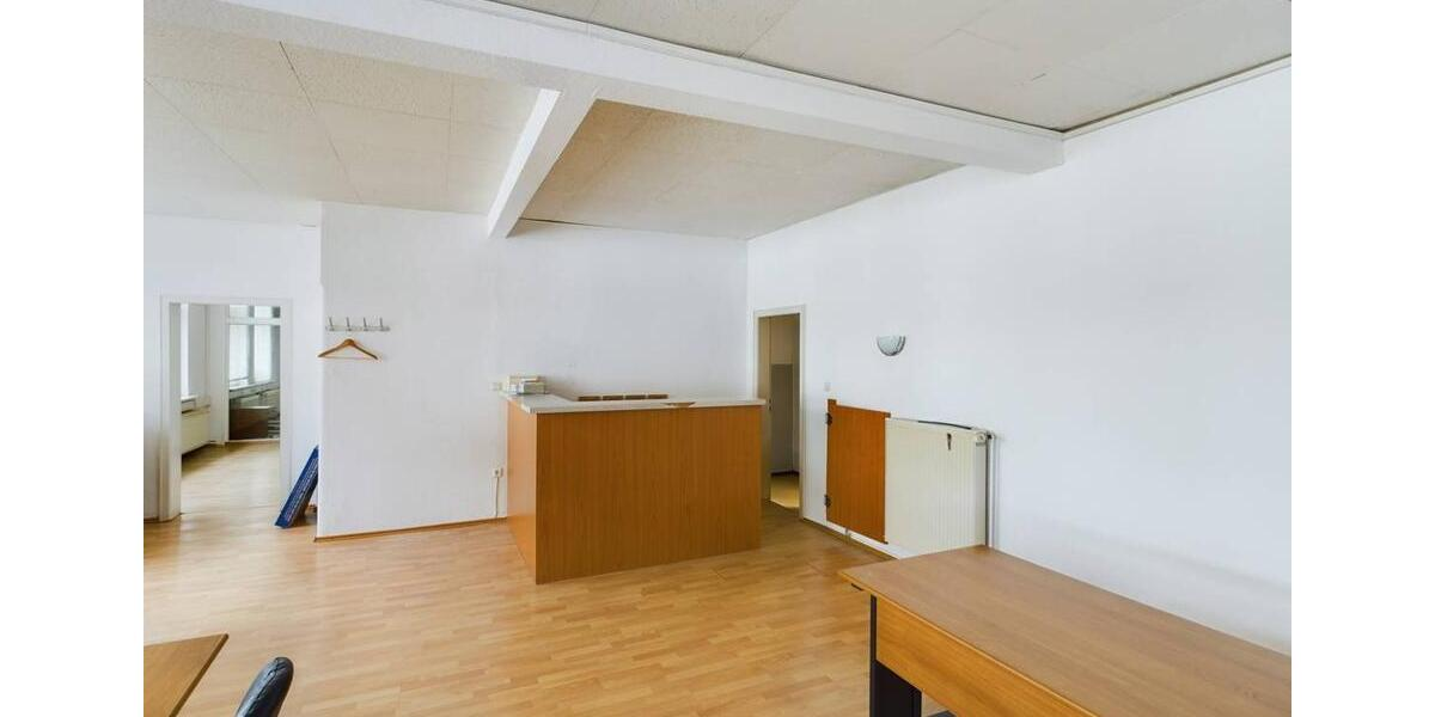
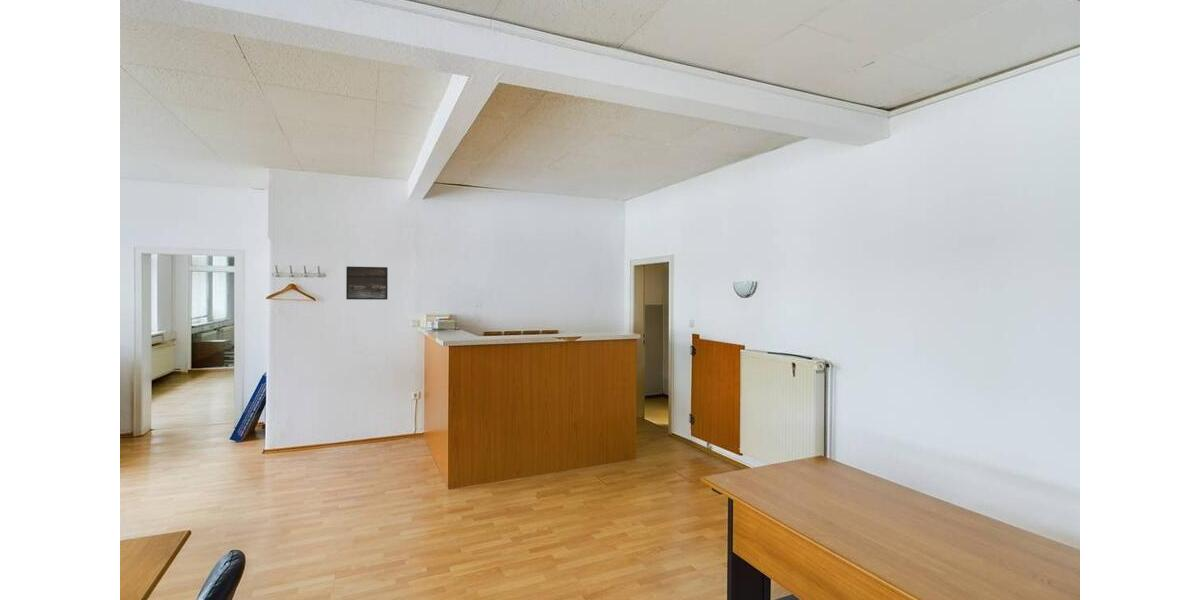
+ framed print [345,265,389,301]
